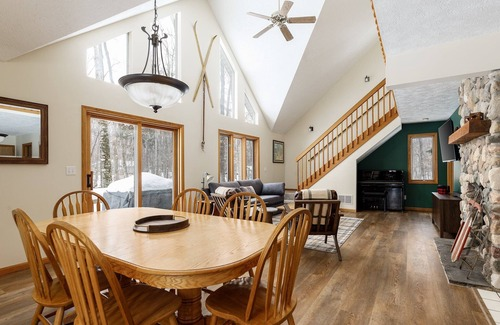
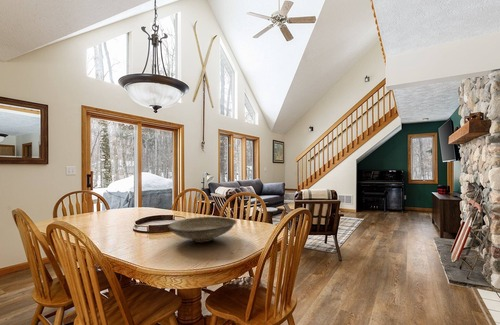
+ decorative bowl [168,216,237,243]
